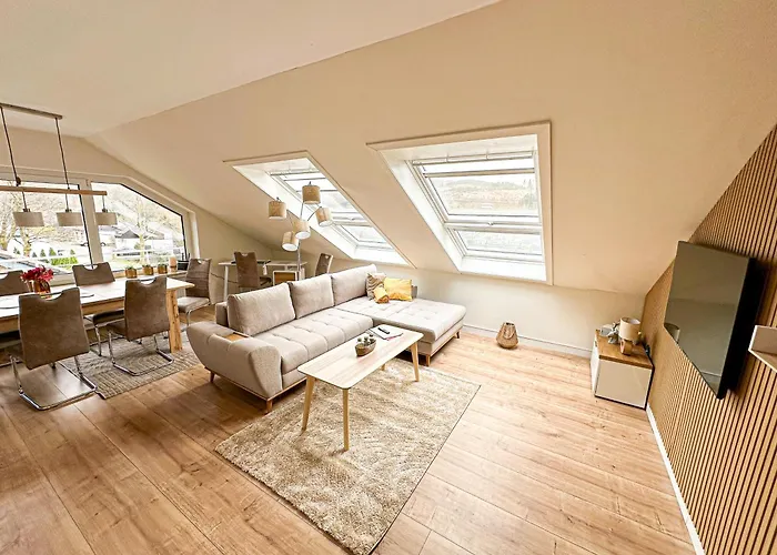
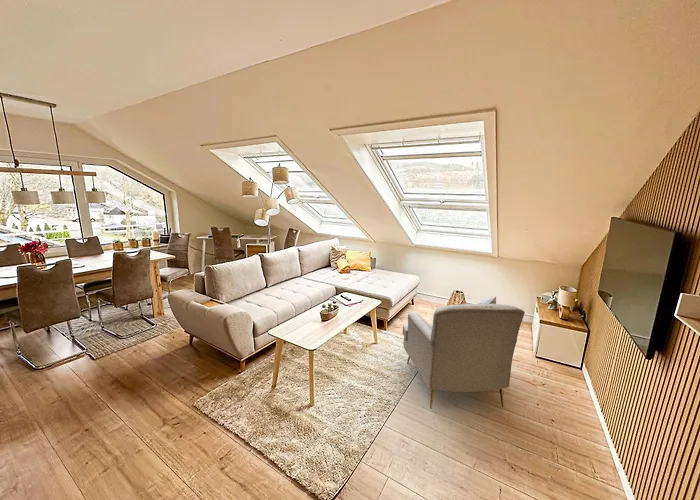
+ armchair [402,296,526,410]
